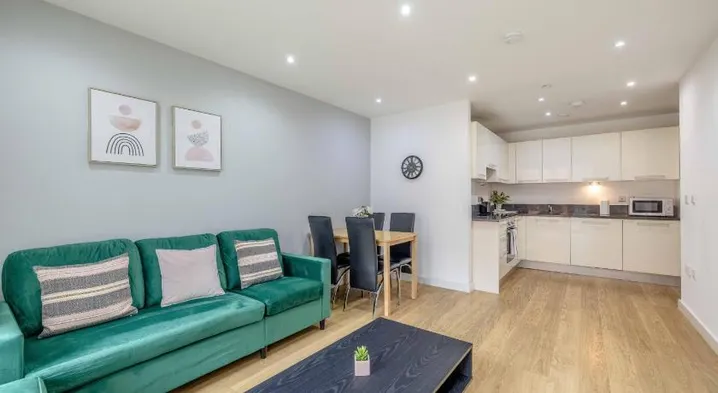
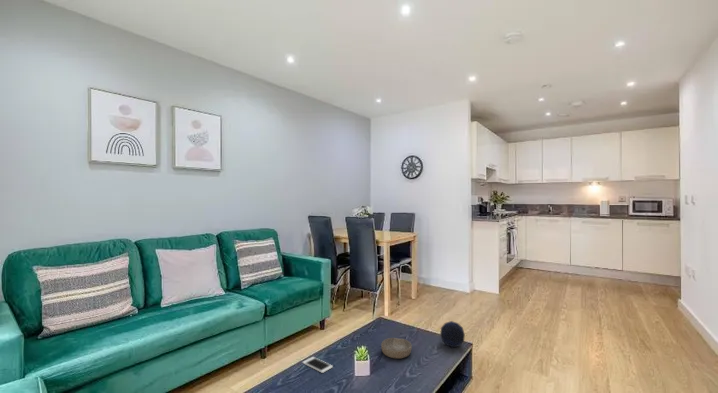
+ cell phone [301,356,334,374]
+ decorative orb [439,320,466,348]
+ bowl [380,337,413,359]
